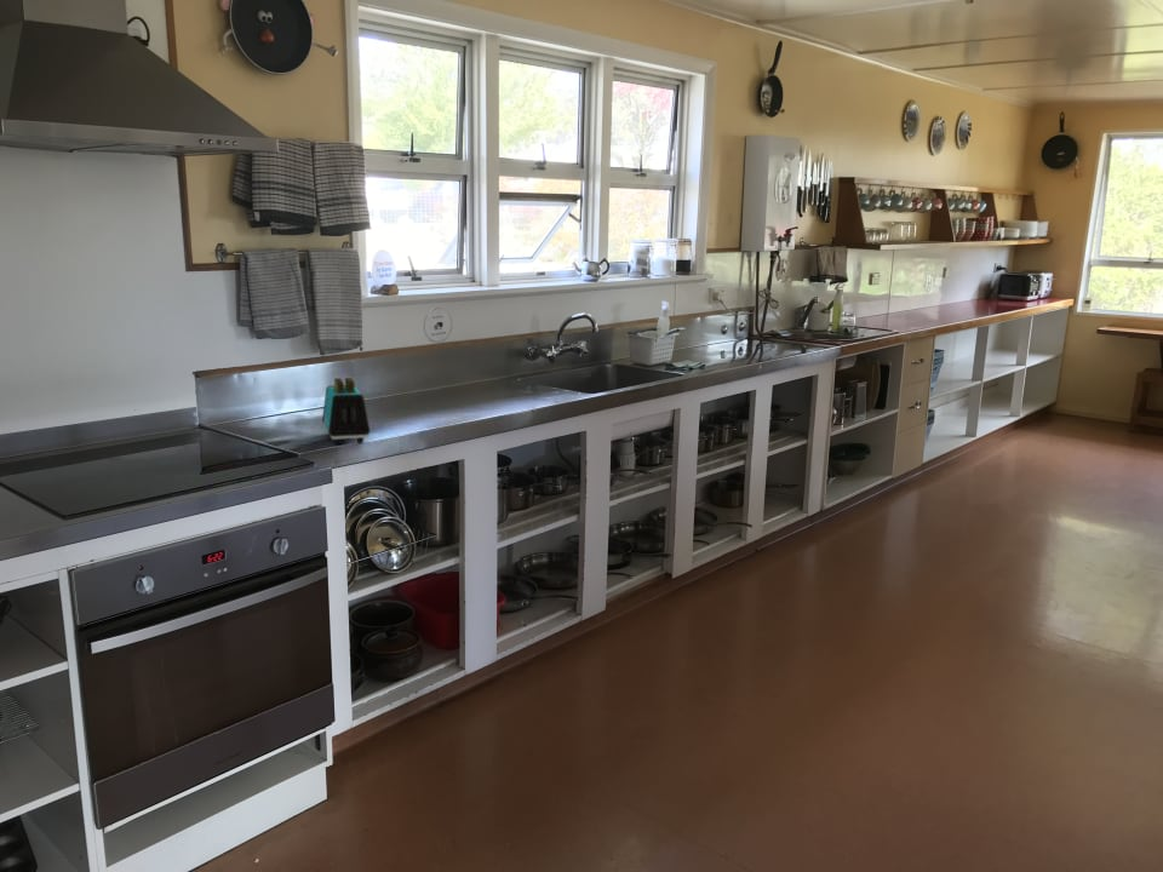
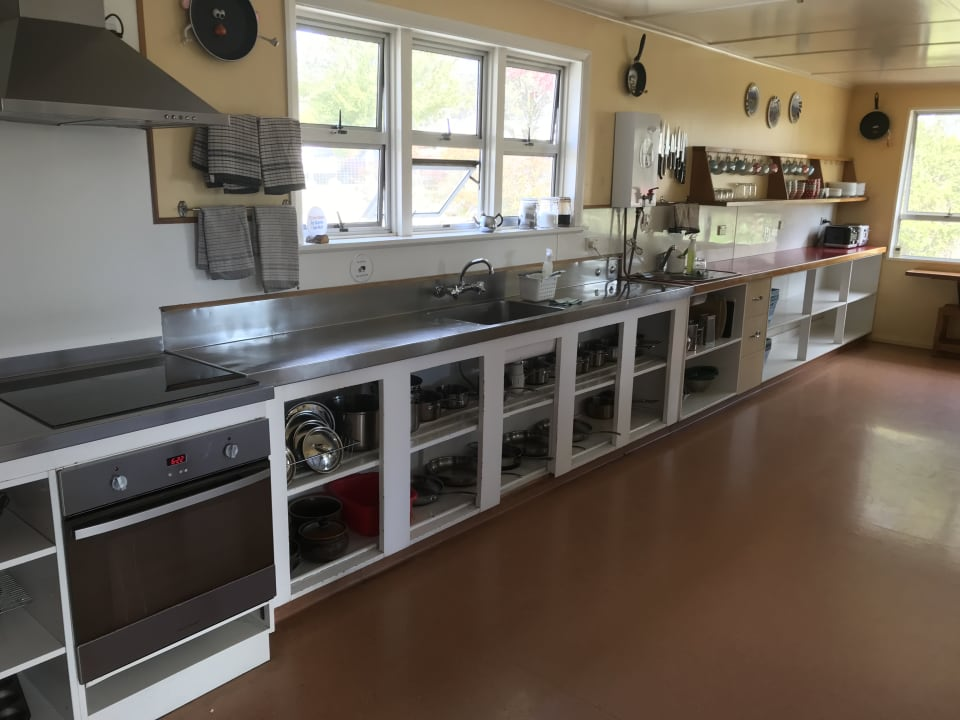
- toaster [321,377,371,446]
